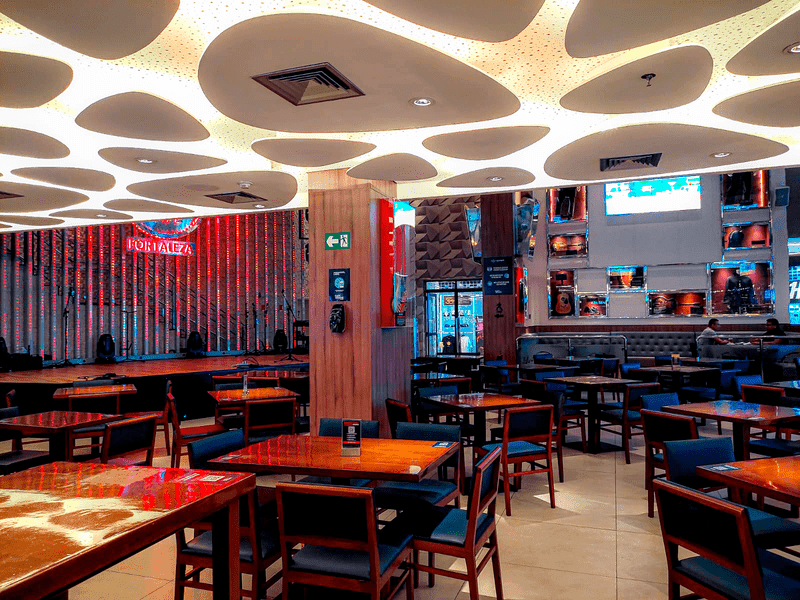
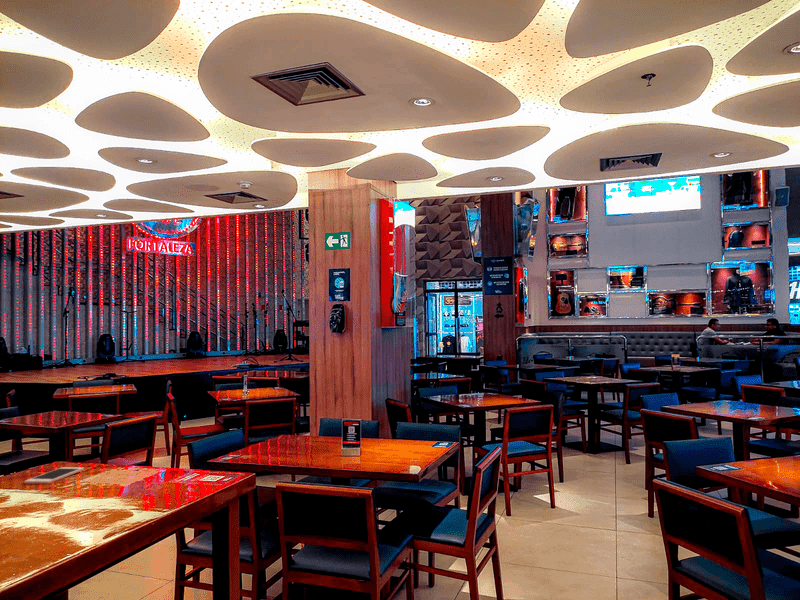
+ cell phone [23,466,85,485]
